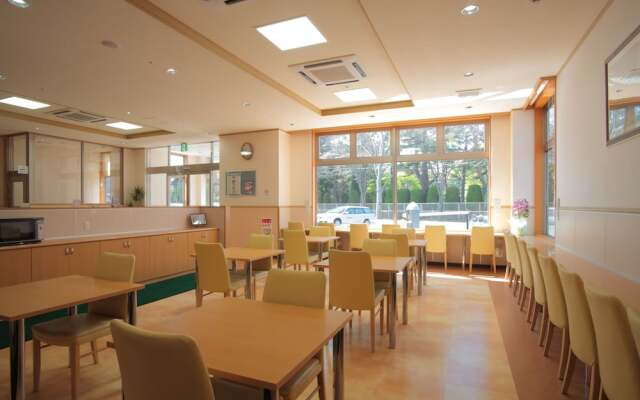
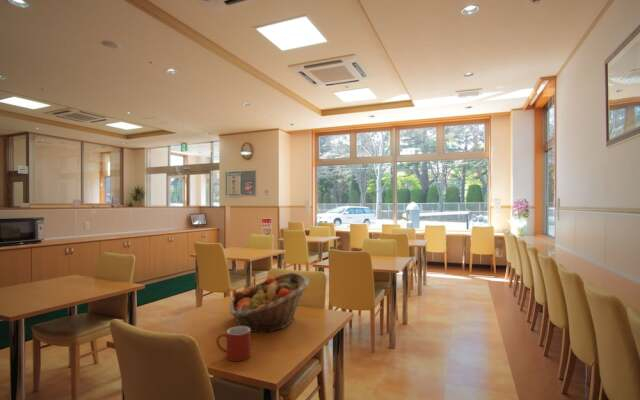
+ fruit basket [228,272,310,334]
+ mug [215,326,251,362]
